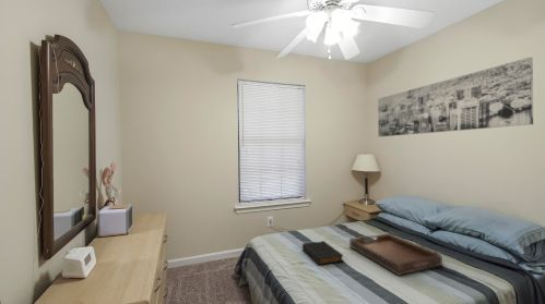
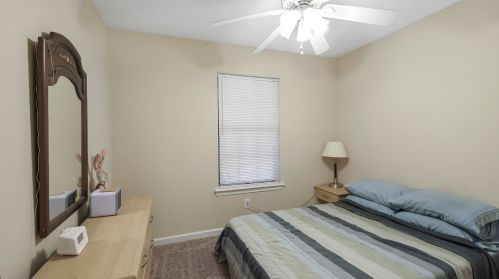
- book [301,240,345,266]
- wall art [377,56,534,138]
- serving tray [348,232,443,277]
